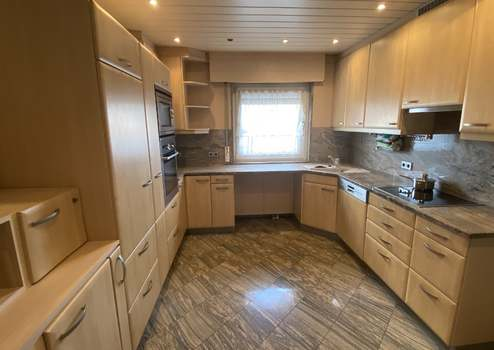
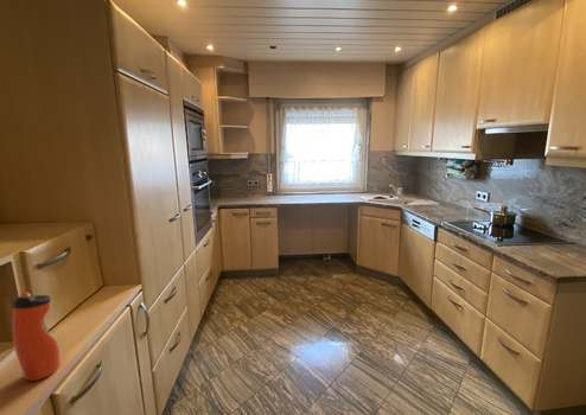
+ water bottle [12,290,60,382]
